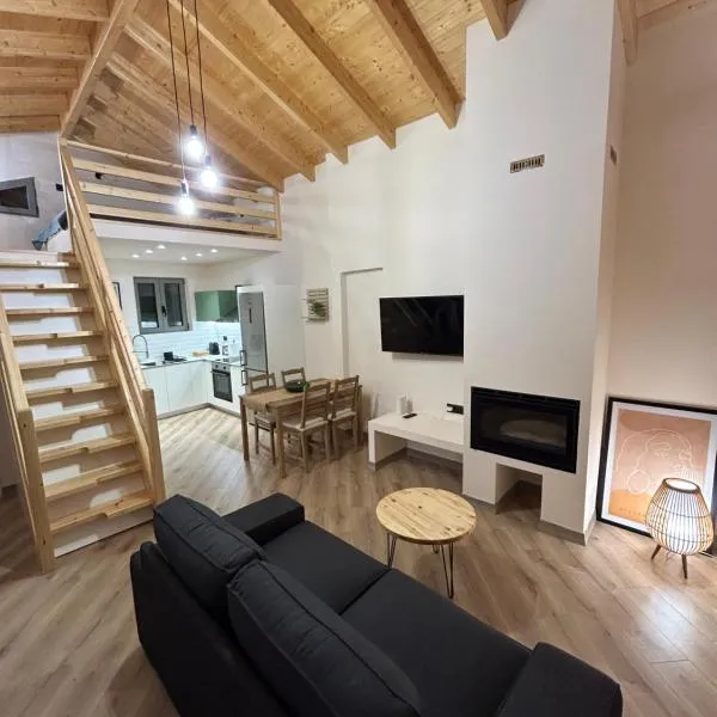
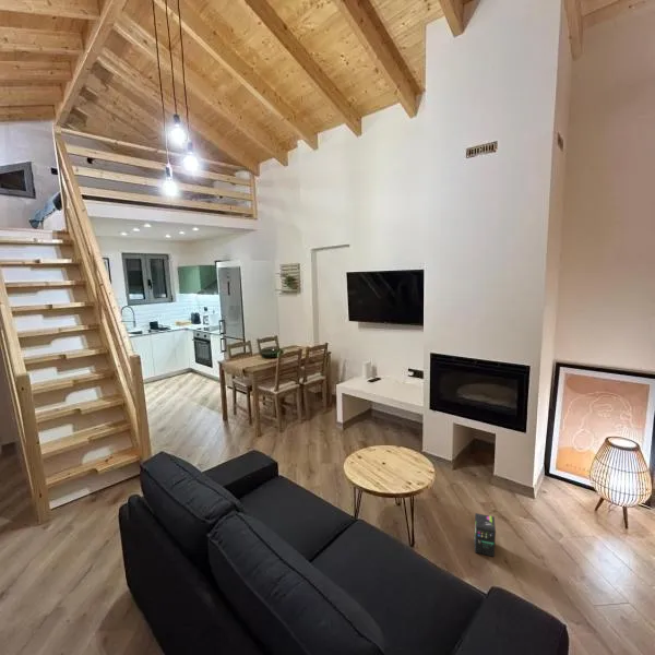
+ box [473,512,497,558]
